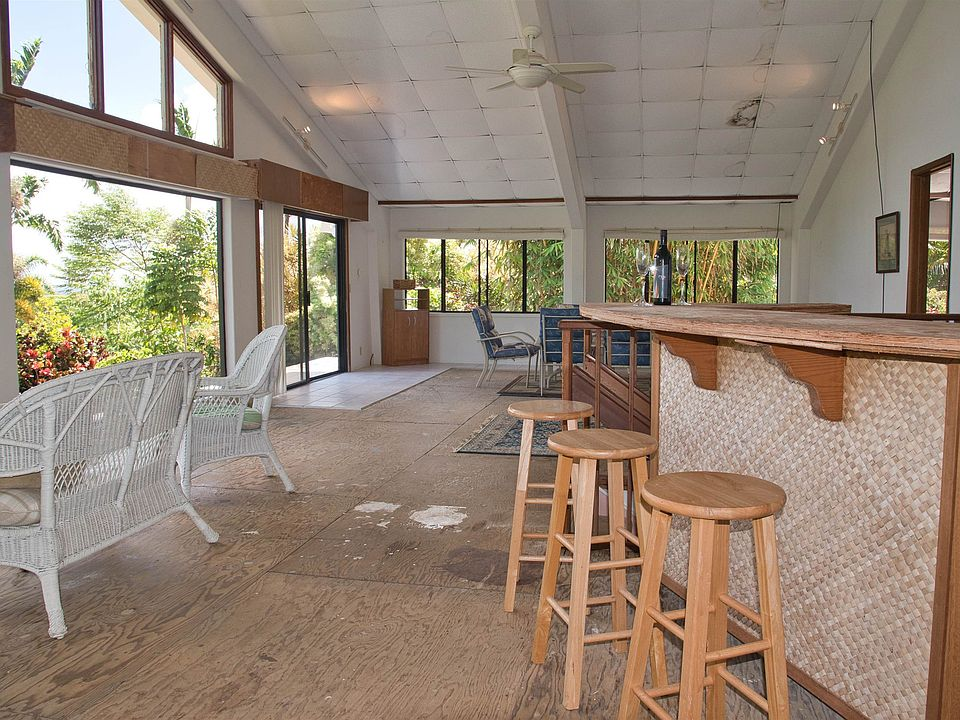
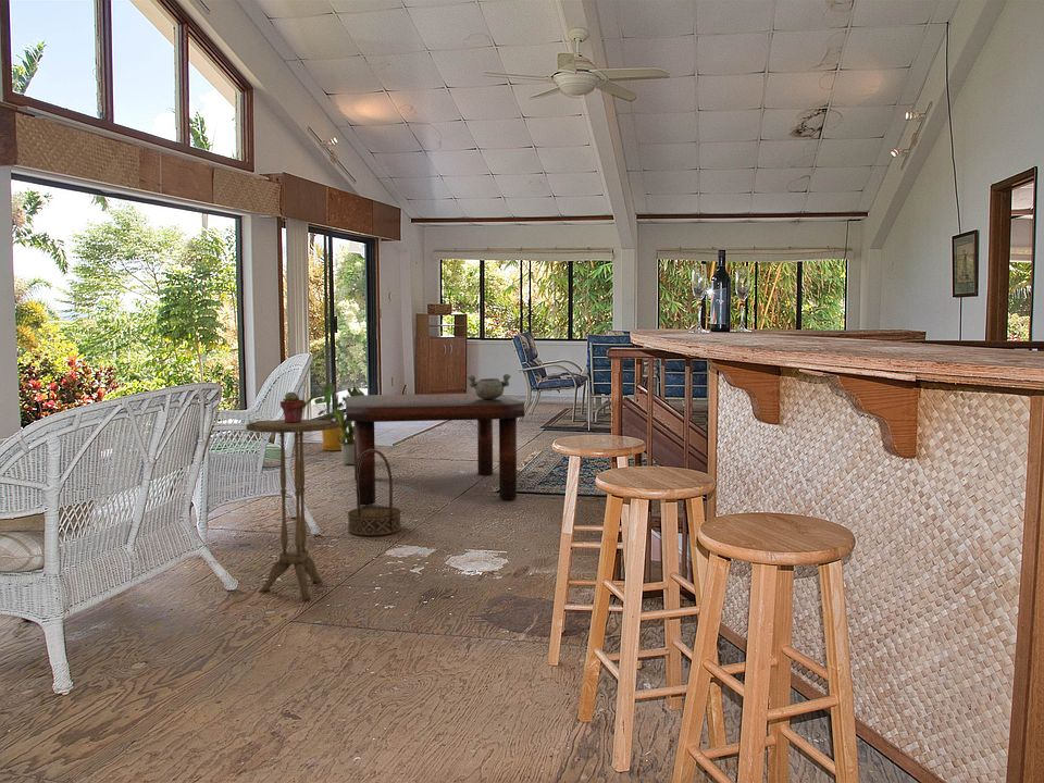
+ house plant [303,383,365,451]
+ decorative bowl [467,373,511,399]
+ potted succulent [279,391,306,423]
+ coffee table [345,393,525,506]
+ side table [245,419,339,601]
+ potted plant [321,408,355,465]
+ basket [347,449,402,537]
